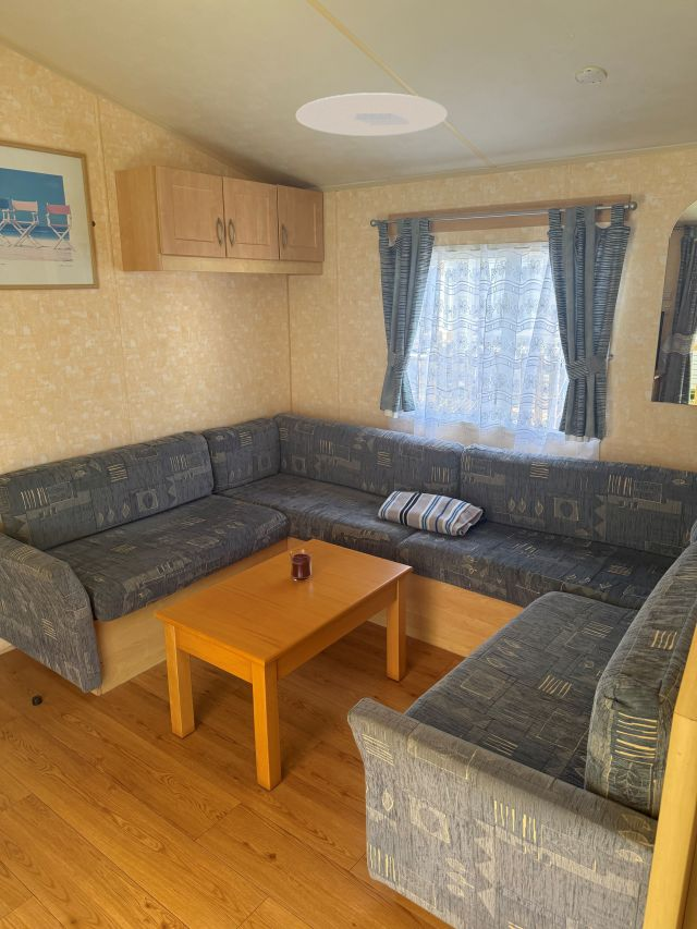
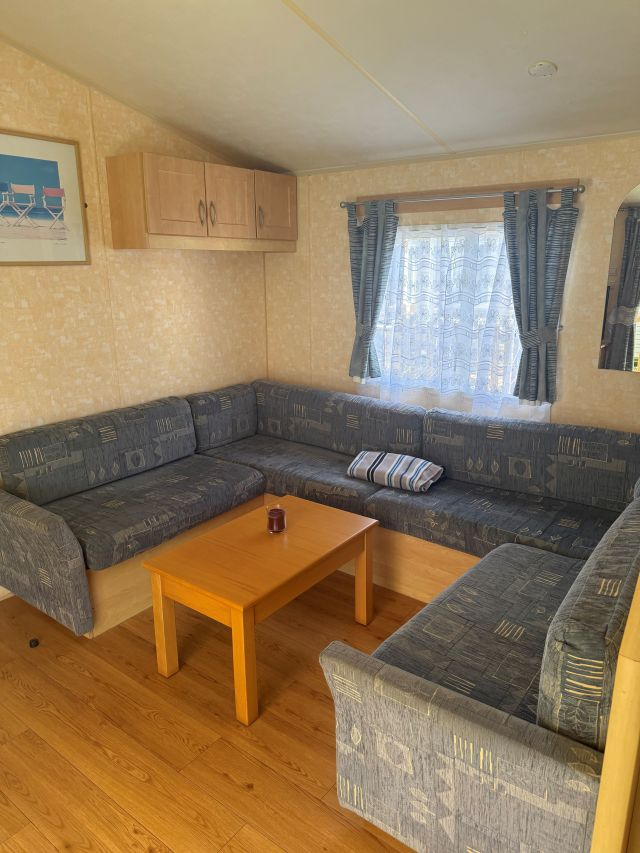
- ceiling light [295,91,449,137]
